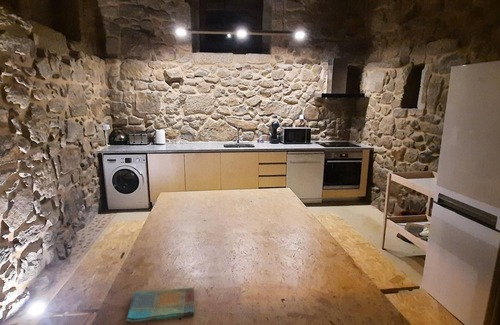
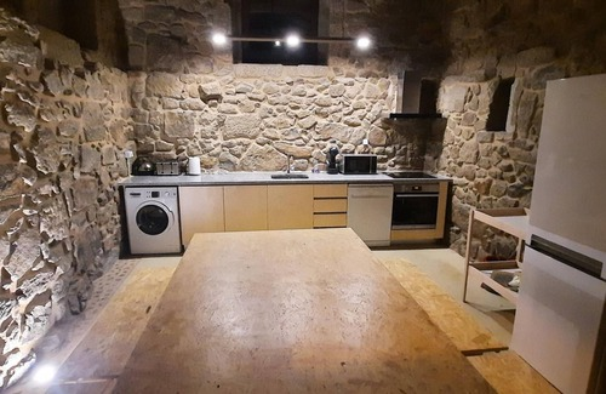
- dish towel [124,287,195,325]
